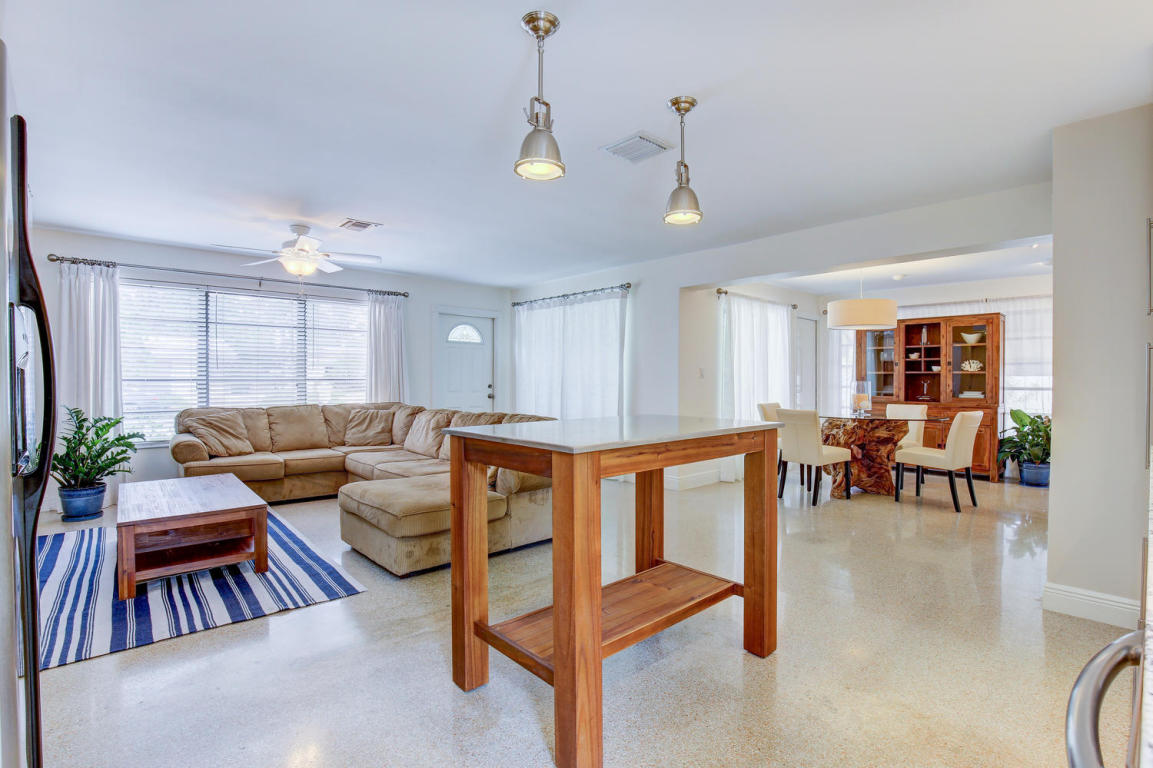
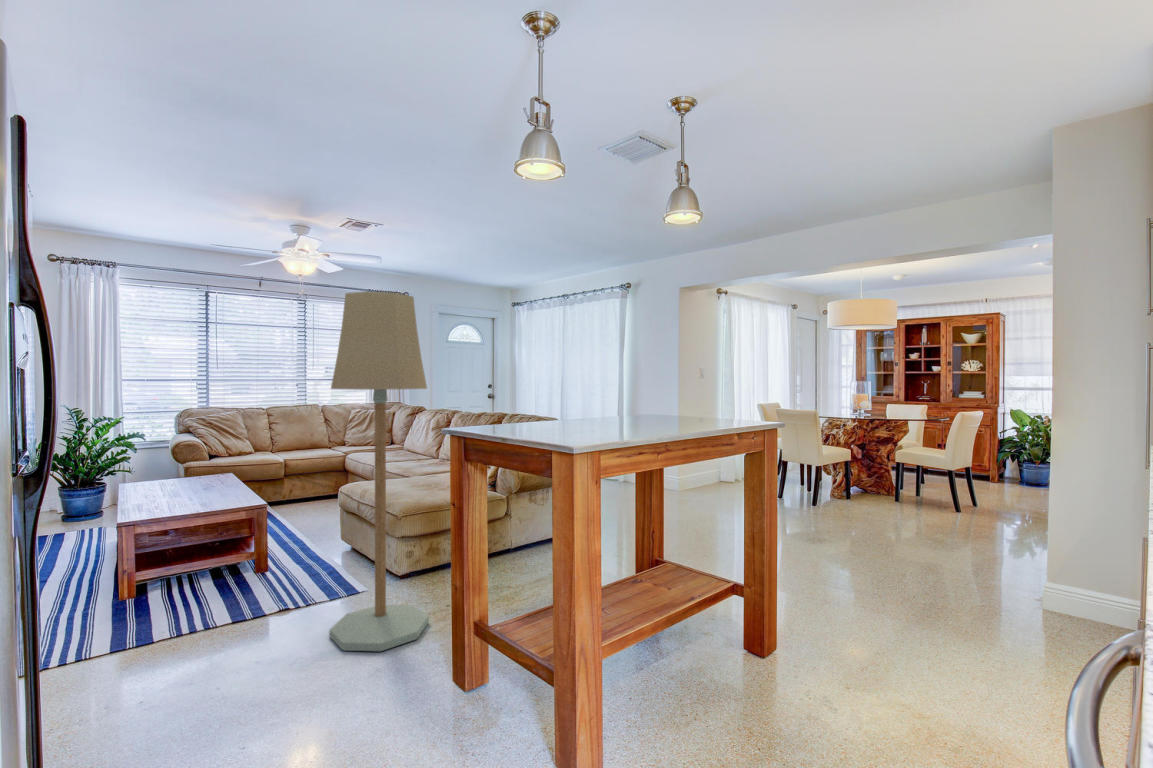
+ floor lamp [328,290,430,652]
